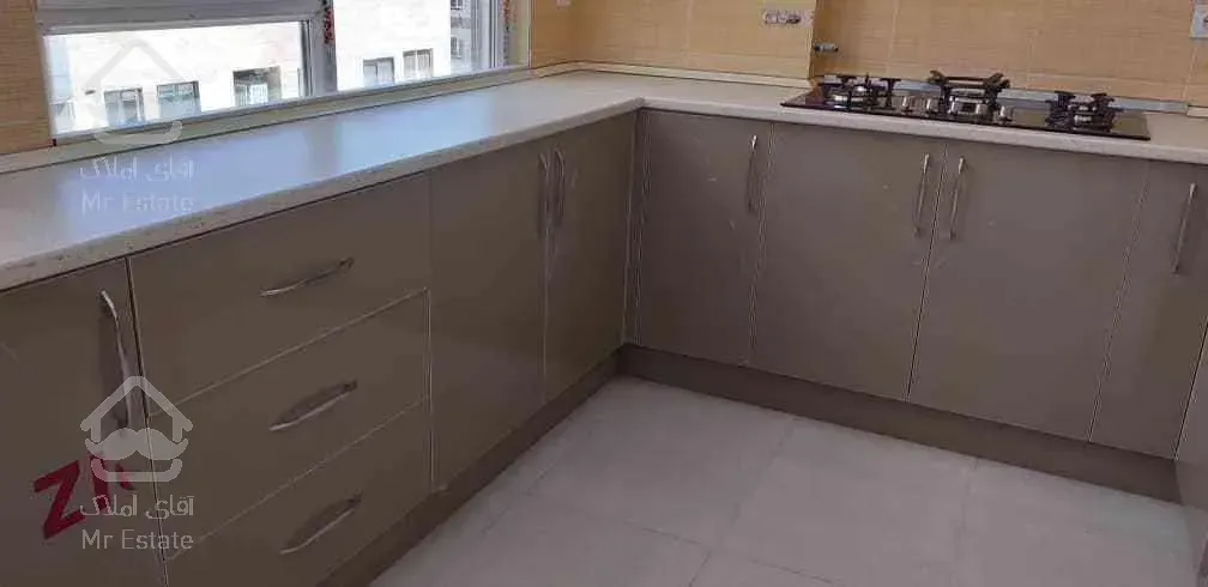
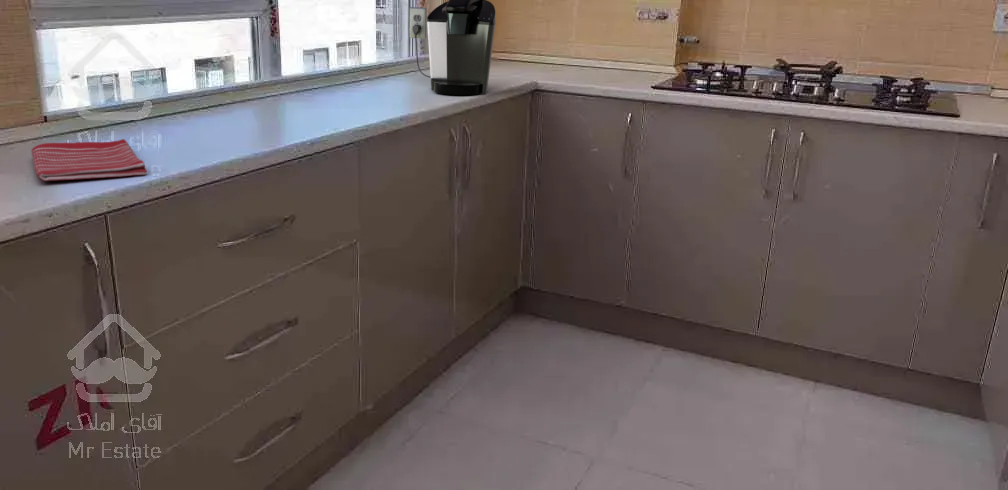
+ coffee maker [409,0,497,96]
+ dish towel [31,138,148,182]
